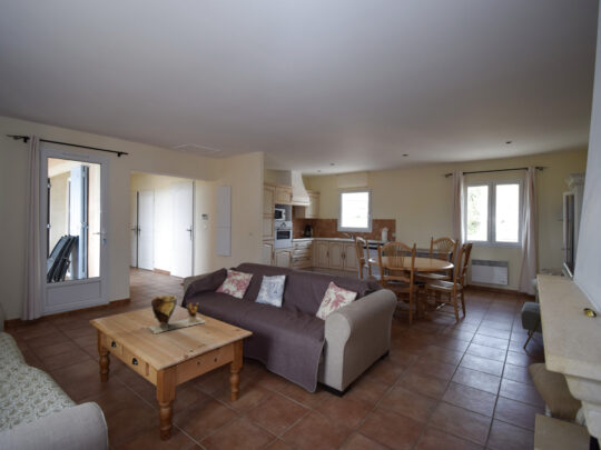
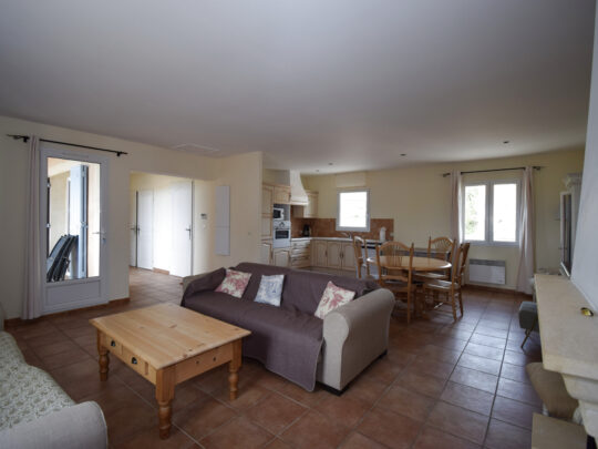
- clay pot [147,294,207,334]
